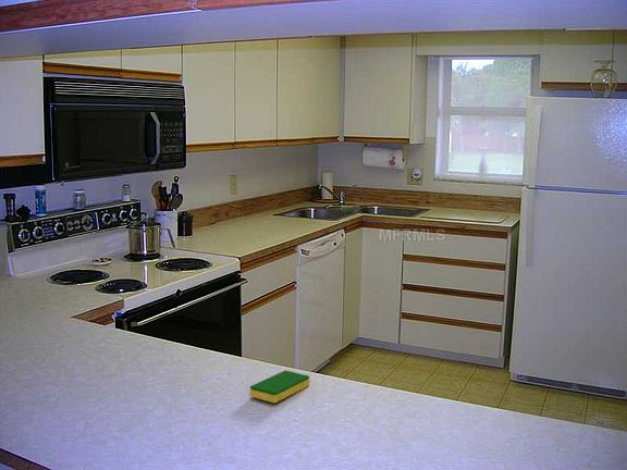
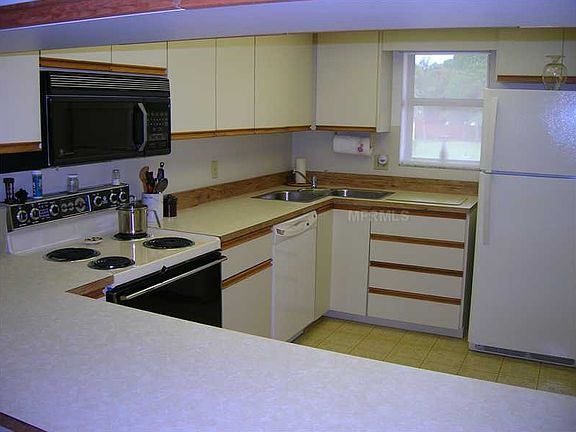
- dish sponge [249,370,310,404]
